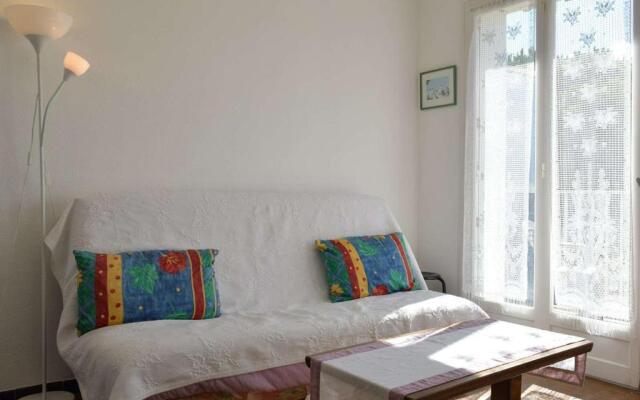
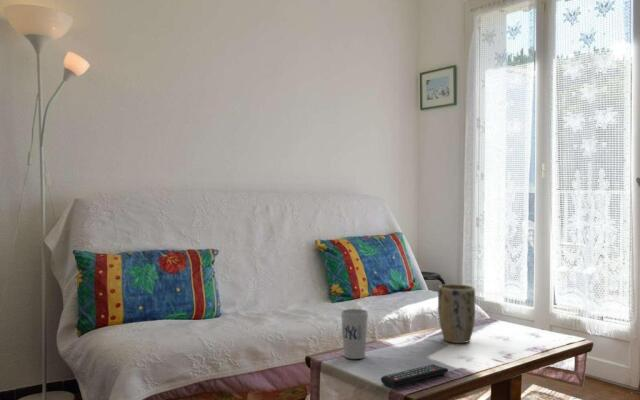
+ remote control [380,363,449,388]
+ cup [340,308,369,360]
+ plant pot [437,283,476,344]
